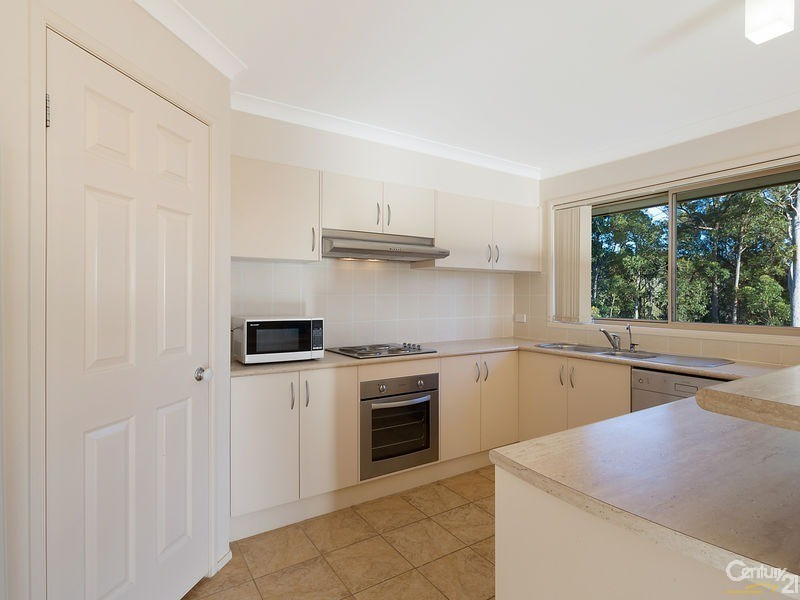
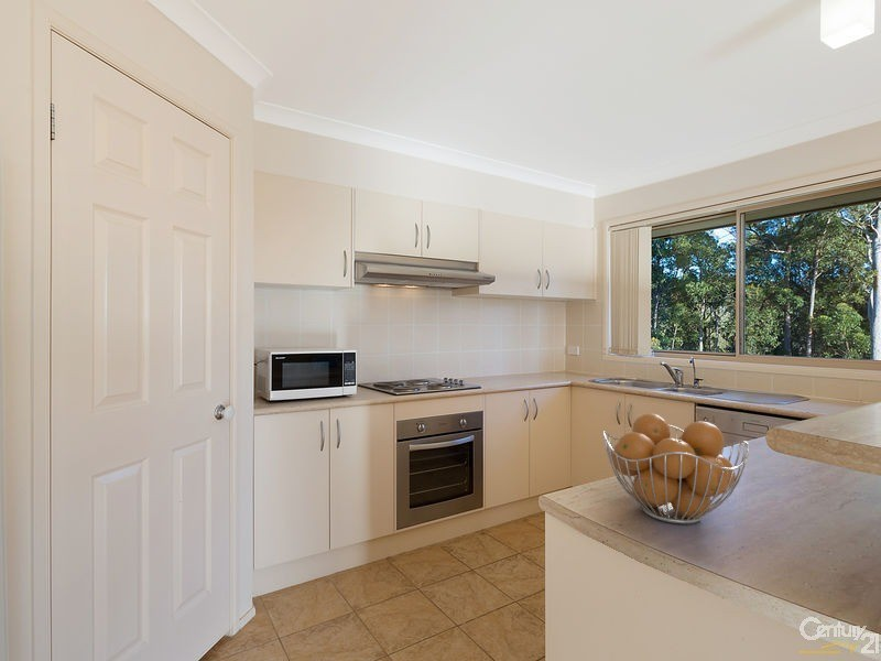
+ fruit basket [601,412,750,525]
